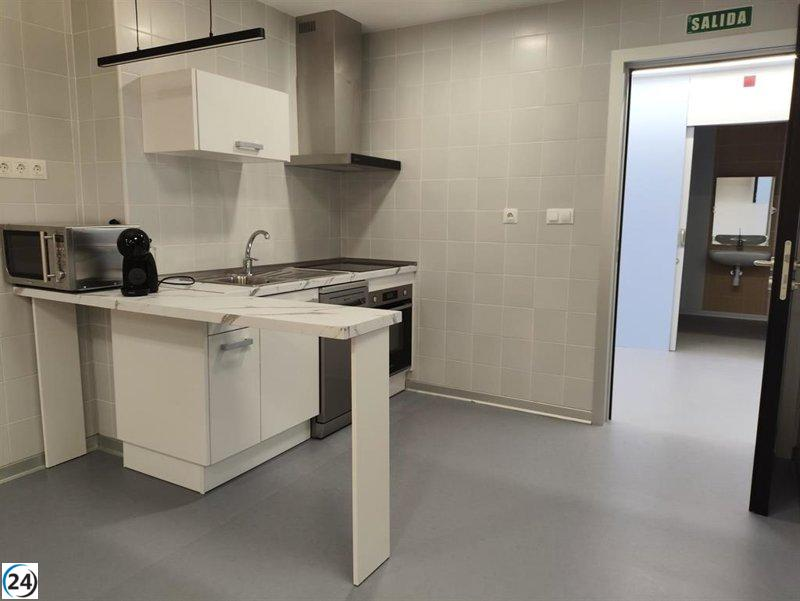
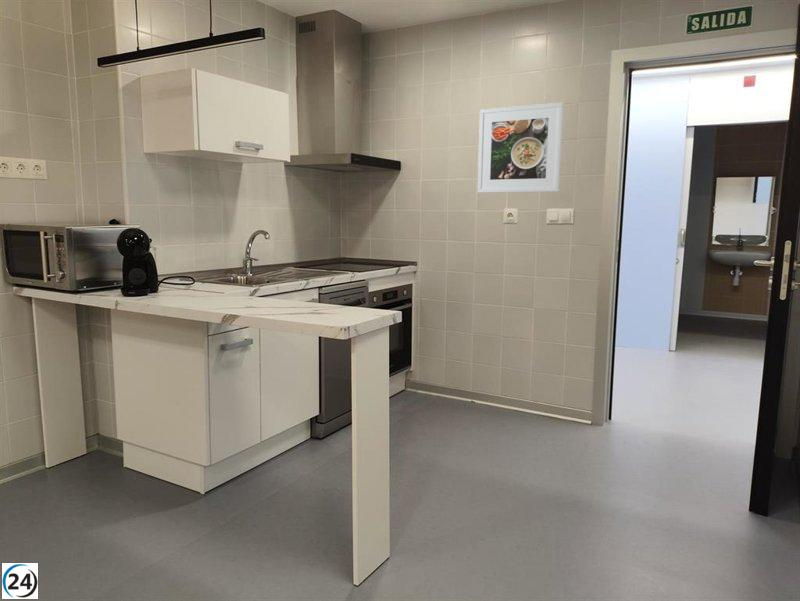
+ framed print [477,102,564,194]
